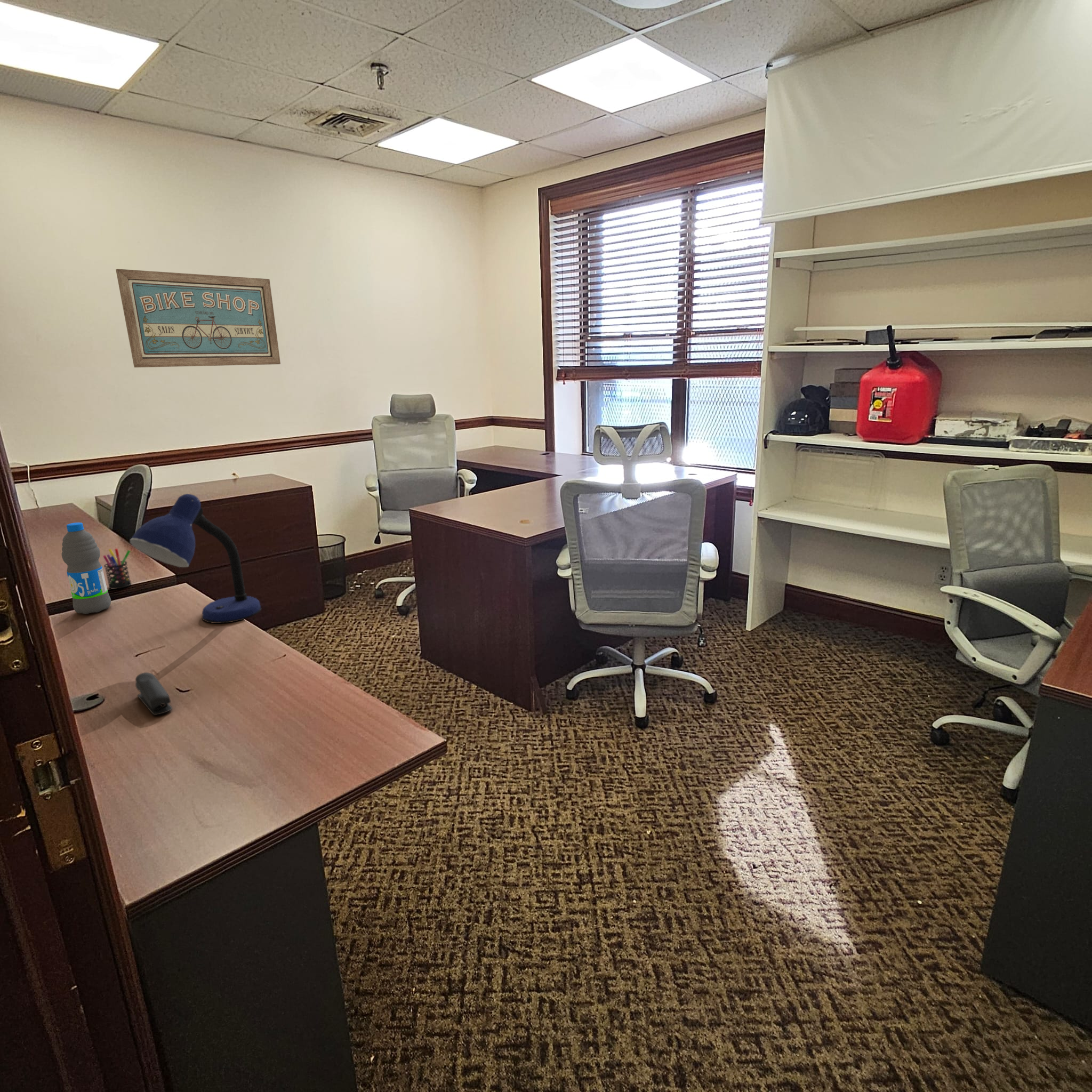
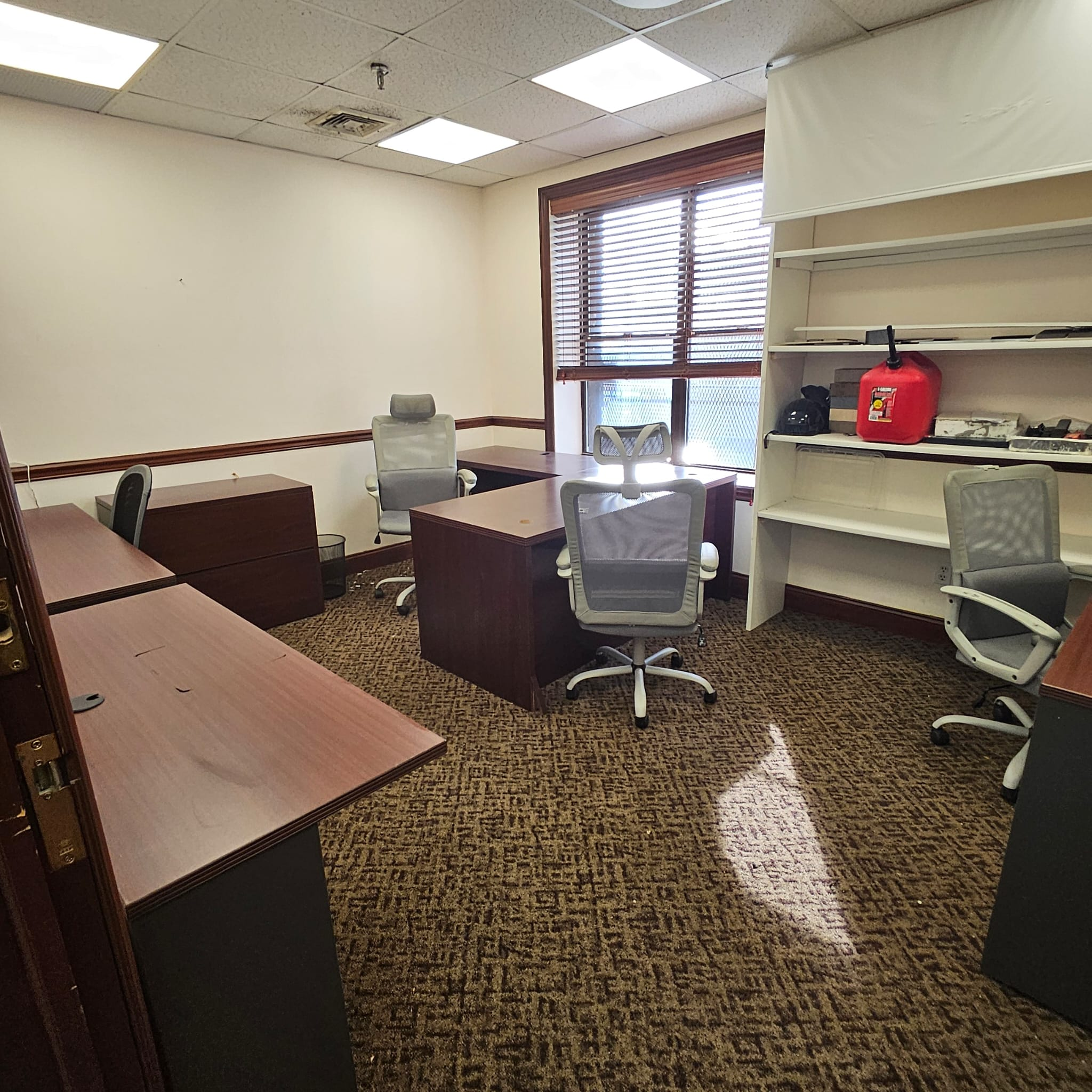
- wall art [115,268,281,368]
- desk lamp [130,493,262,624]
- water bottle [61,522,111,615]
- pen holder [102,548,132,590]
- stapler [135,672,173,716]
